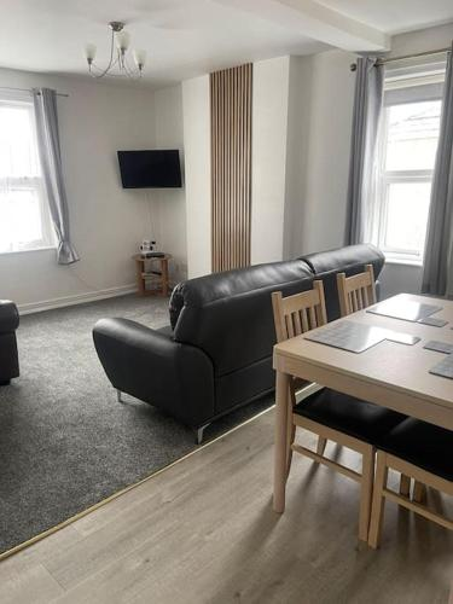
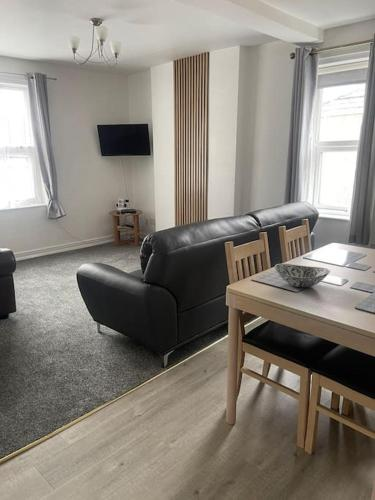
+ decorative bowl [274,263,331,288]
